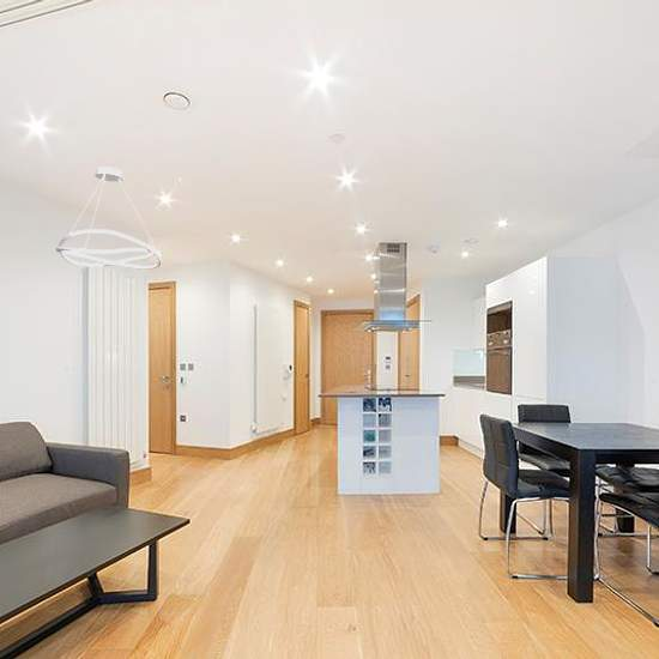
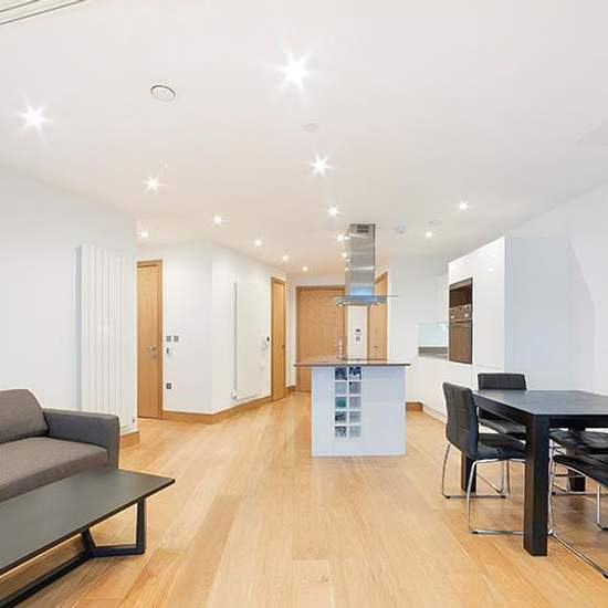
- ceiling light fixture [55,165,163,271]
